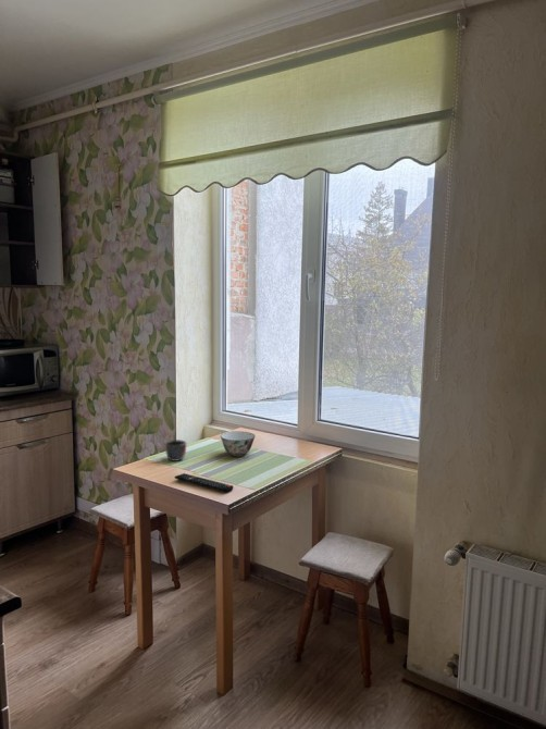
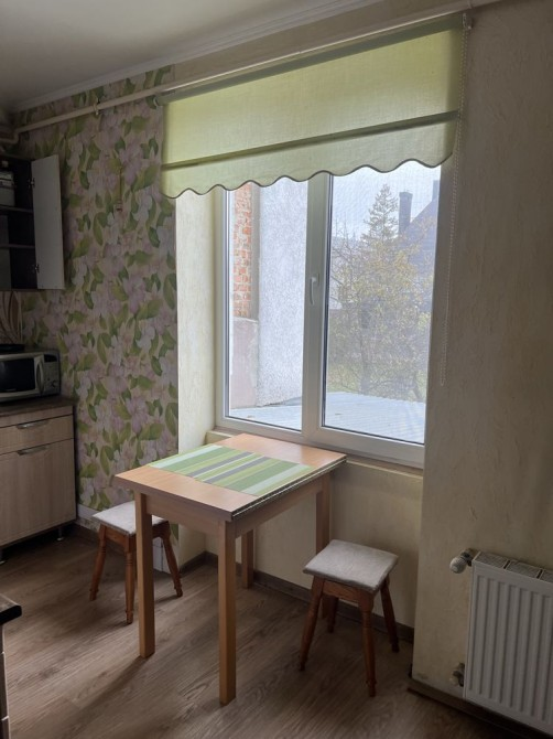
- soup bowl [220,430,256,457]
- mug [164,438,187,462]
- remote control [174,472,234,493]
